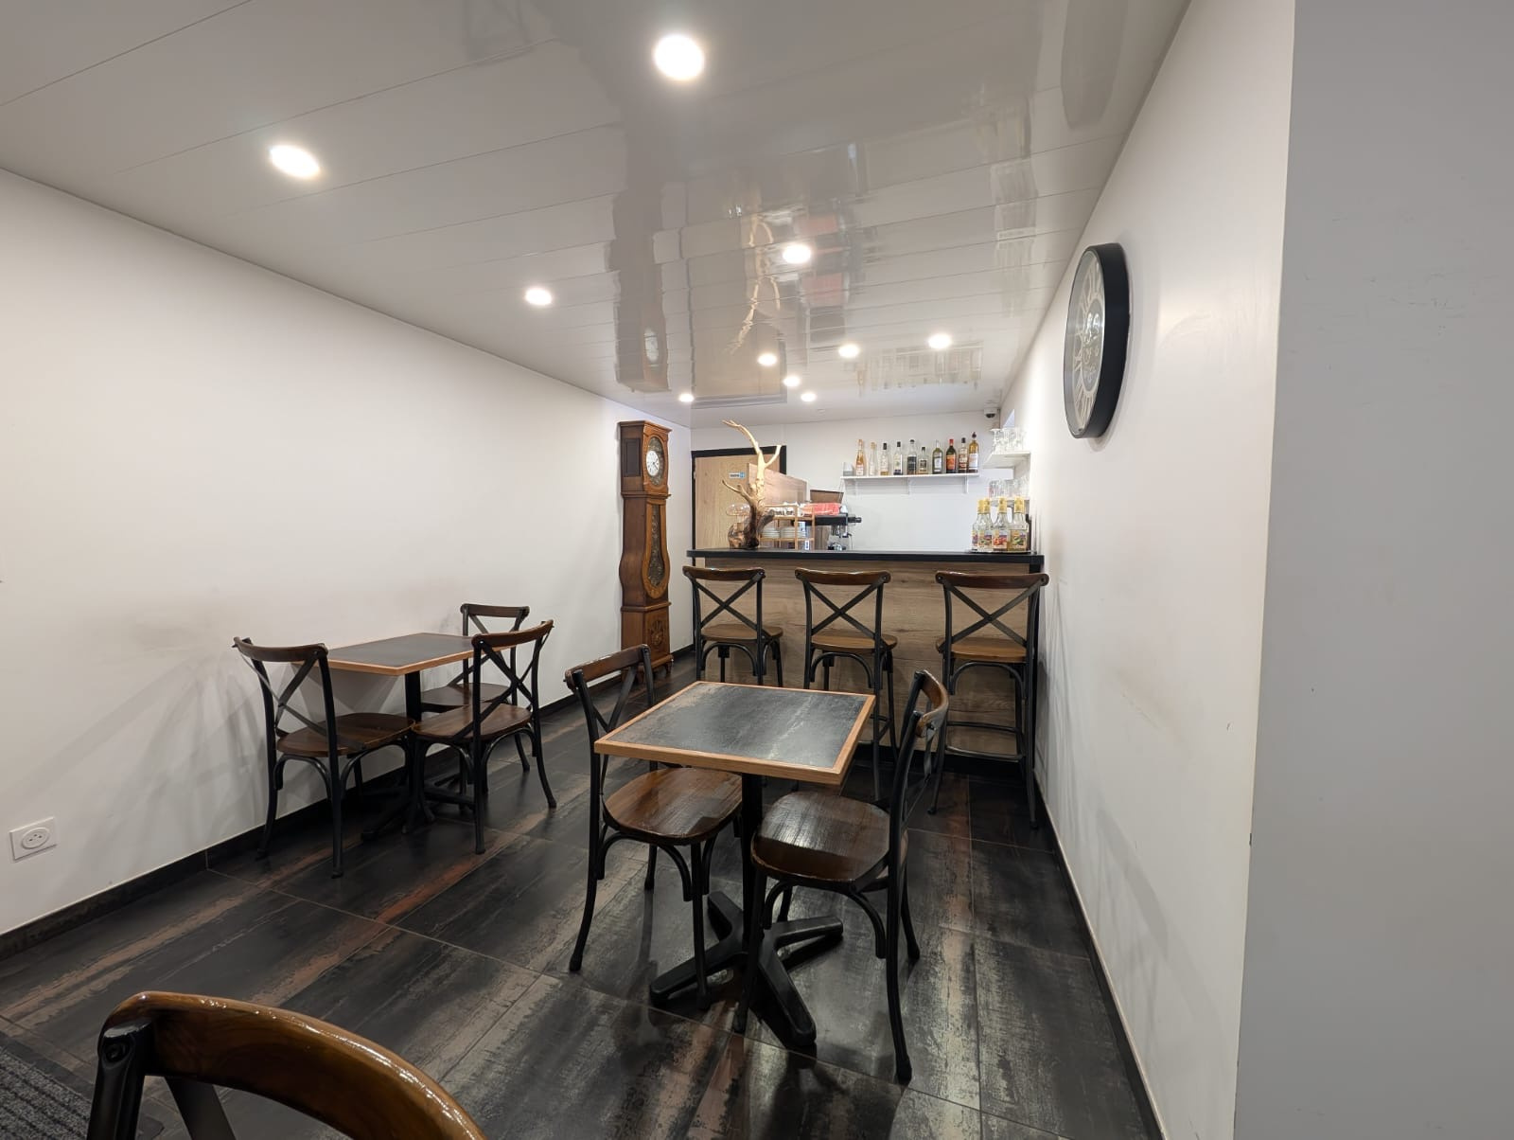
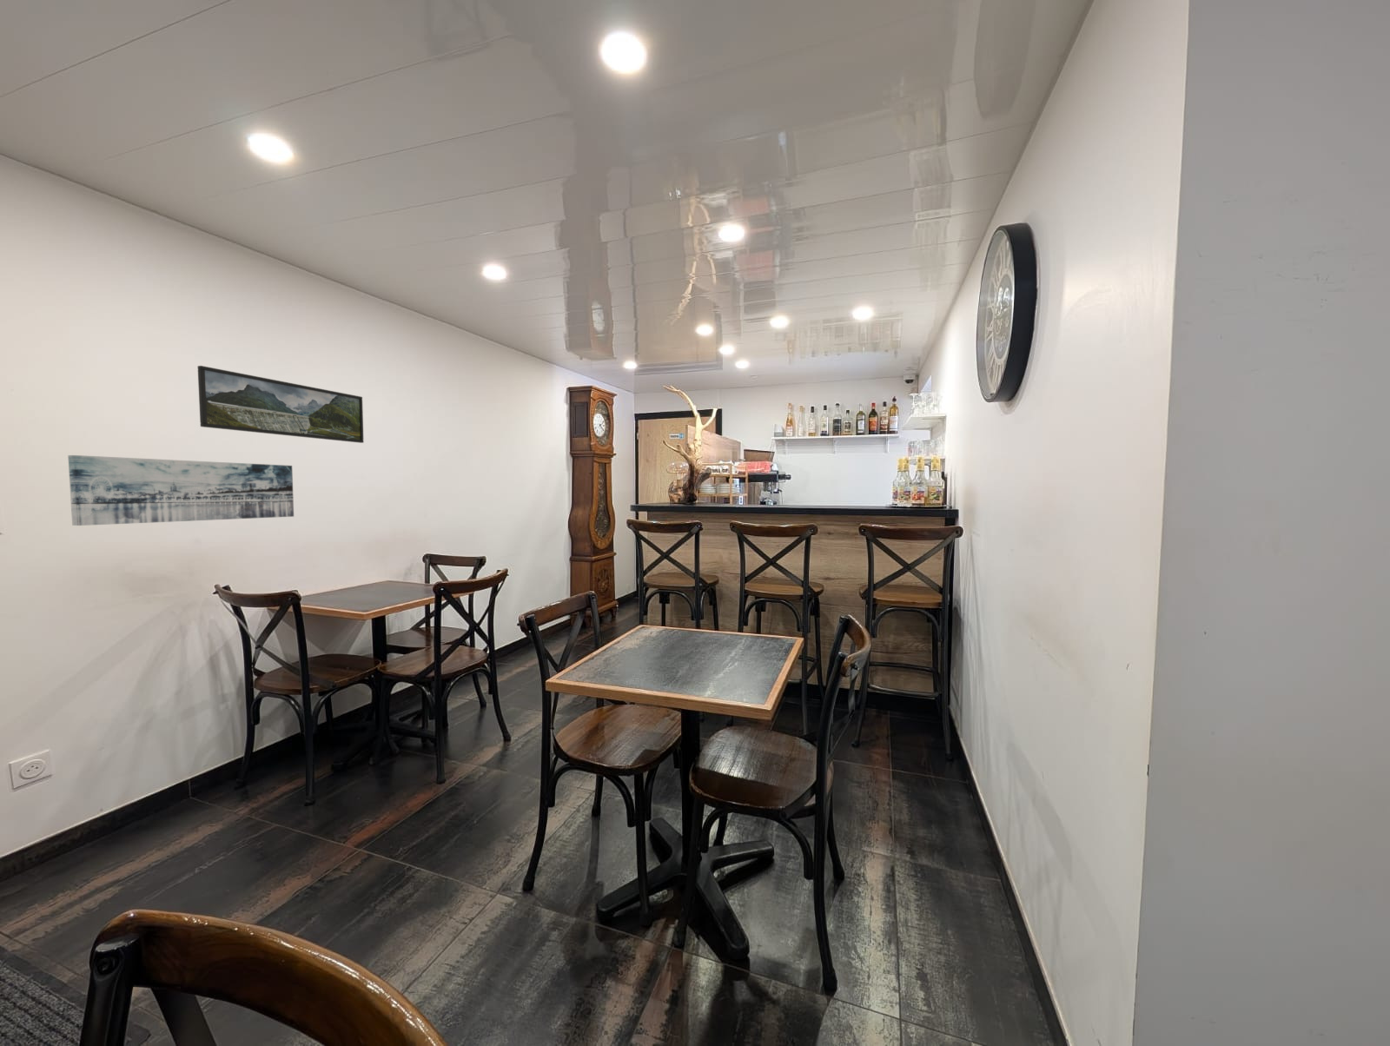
+ wall art [67,455,294,526]
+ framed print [197,365,365,444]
